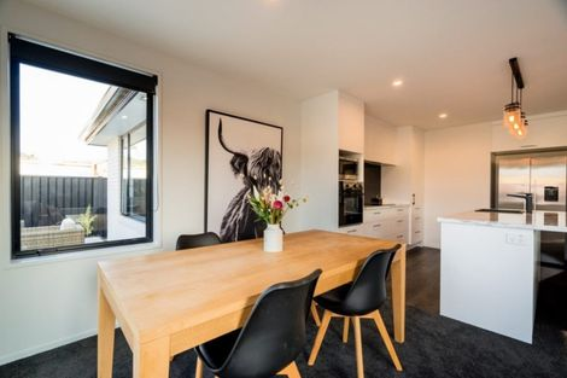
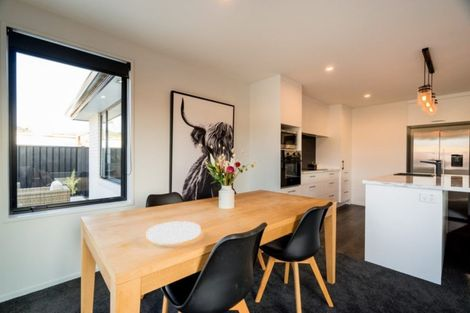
+ plate [146,220,202,245]
